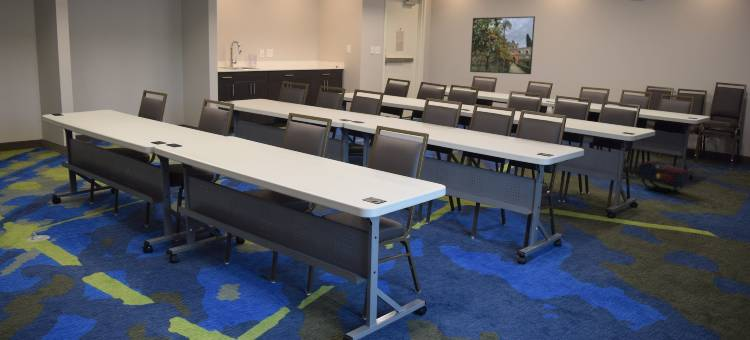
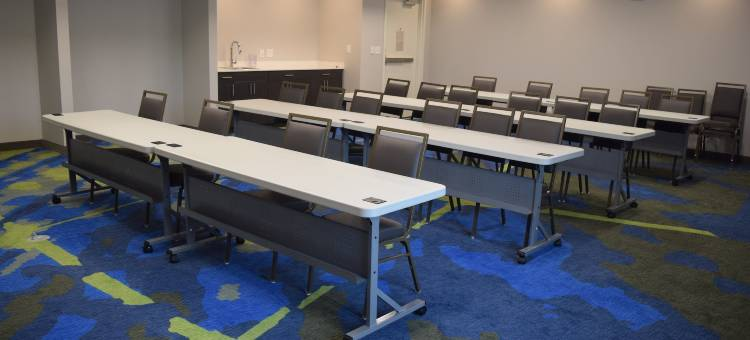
- satchel [637,160,691,194]
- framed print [469,15,536,75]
